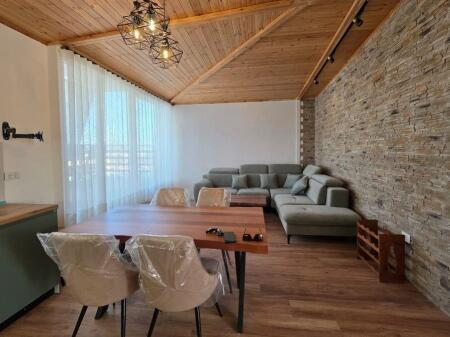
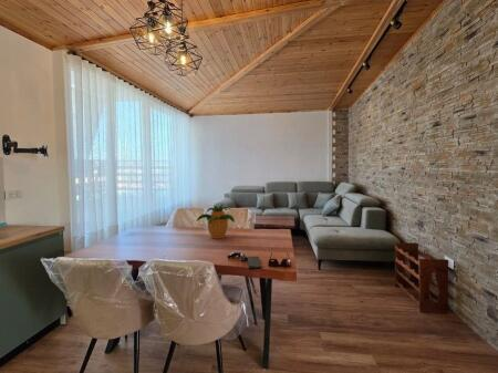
+ potted plant [194,204,236,239]
